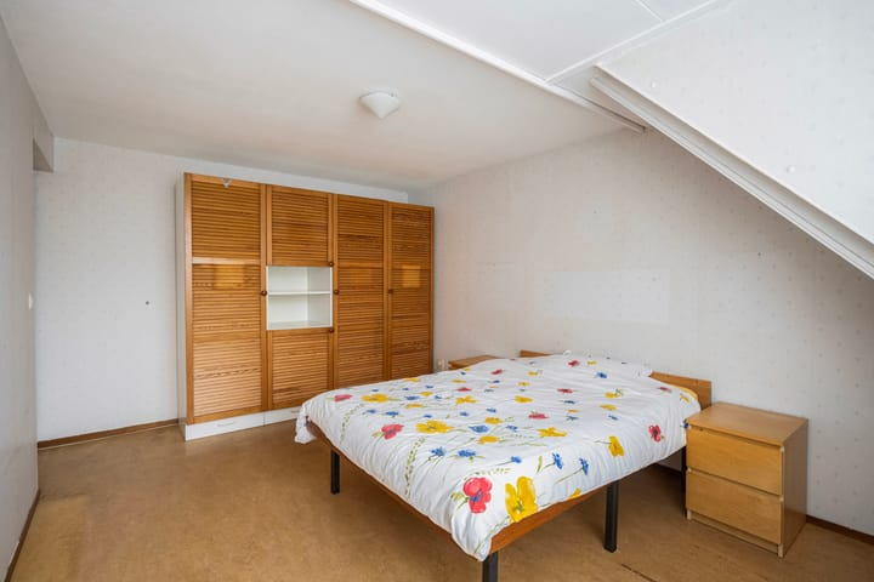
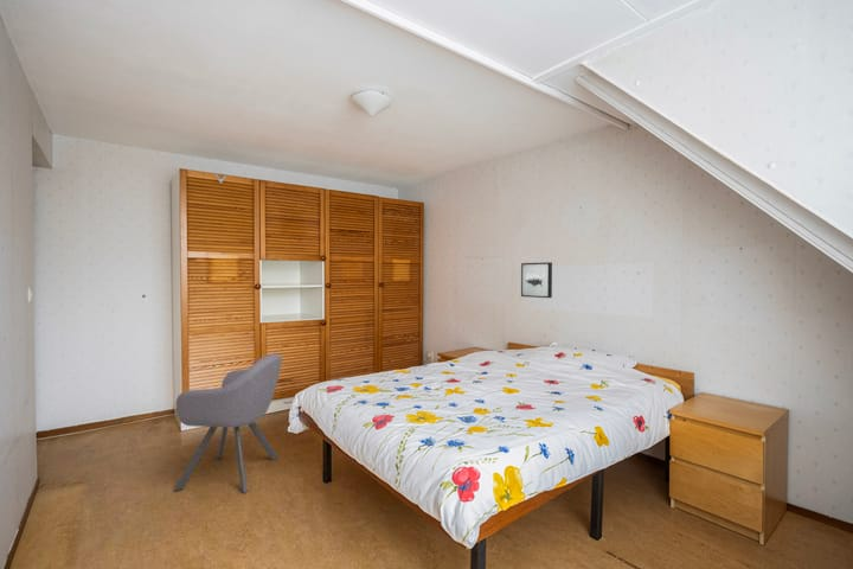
+ wall art [520,261,553,299]
+ chair [173,353,283,494]
